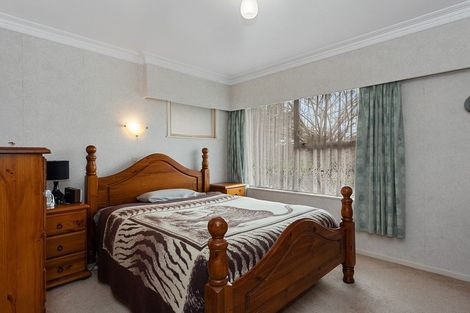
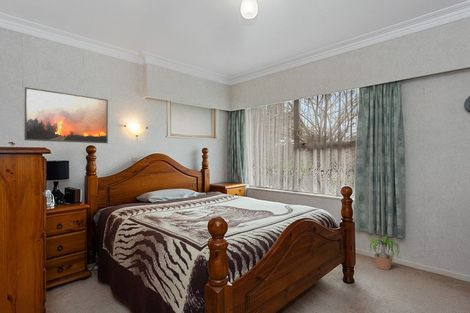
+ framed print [23,86,109,144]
+ potted plant [367,235,403,271]
